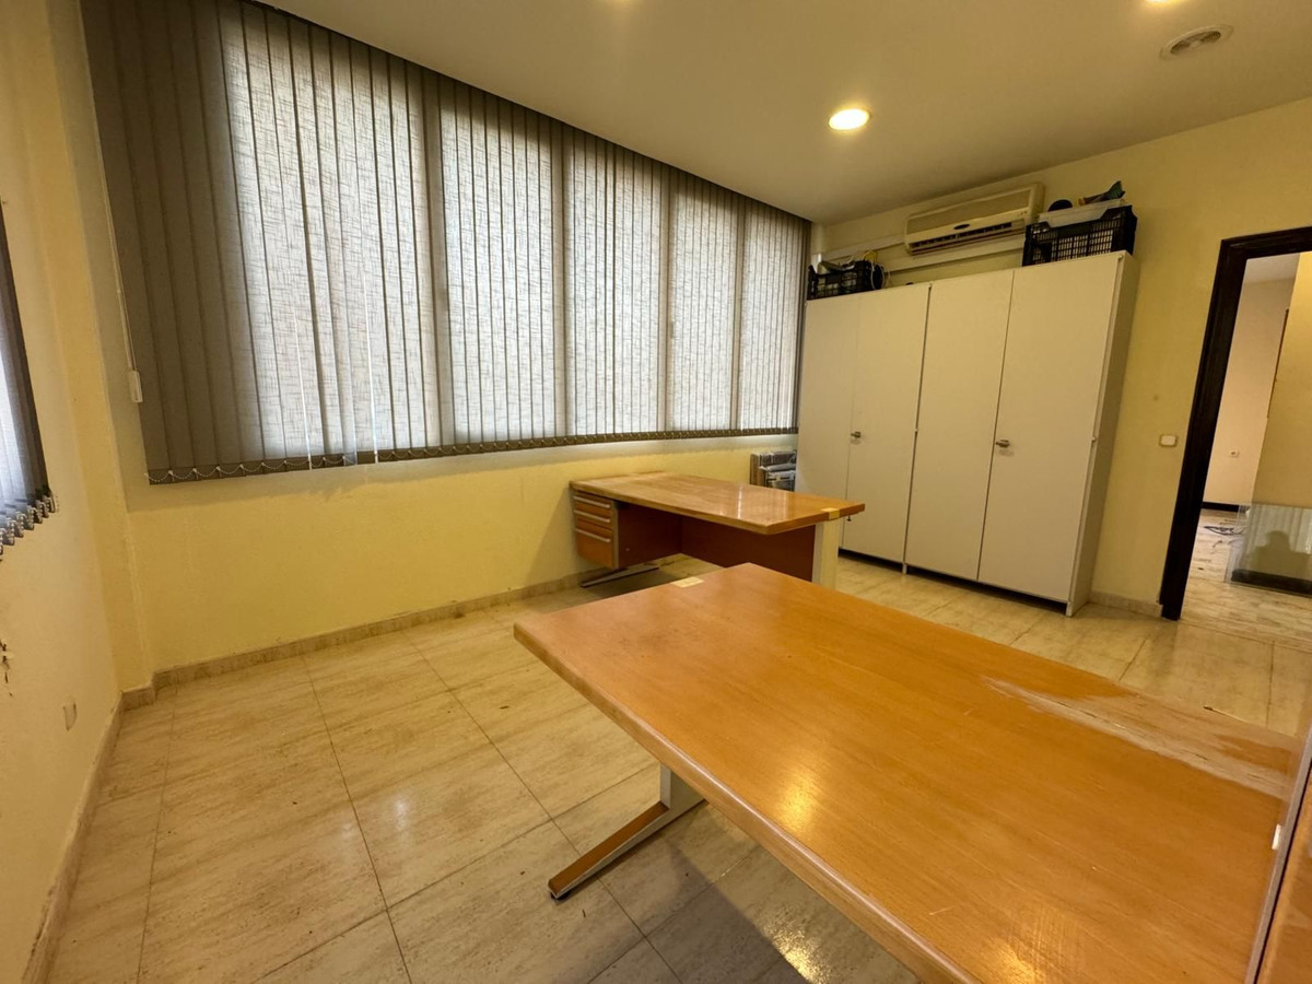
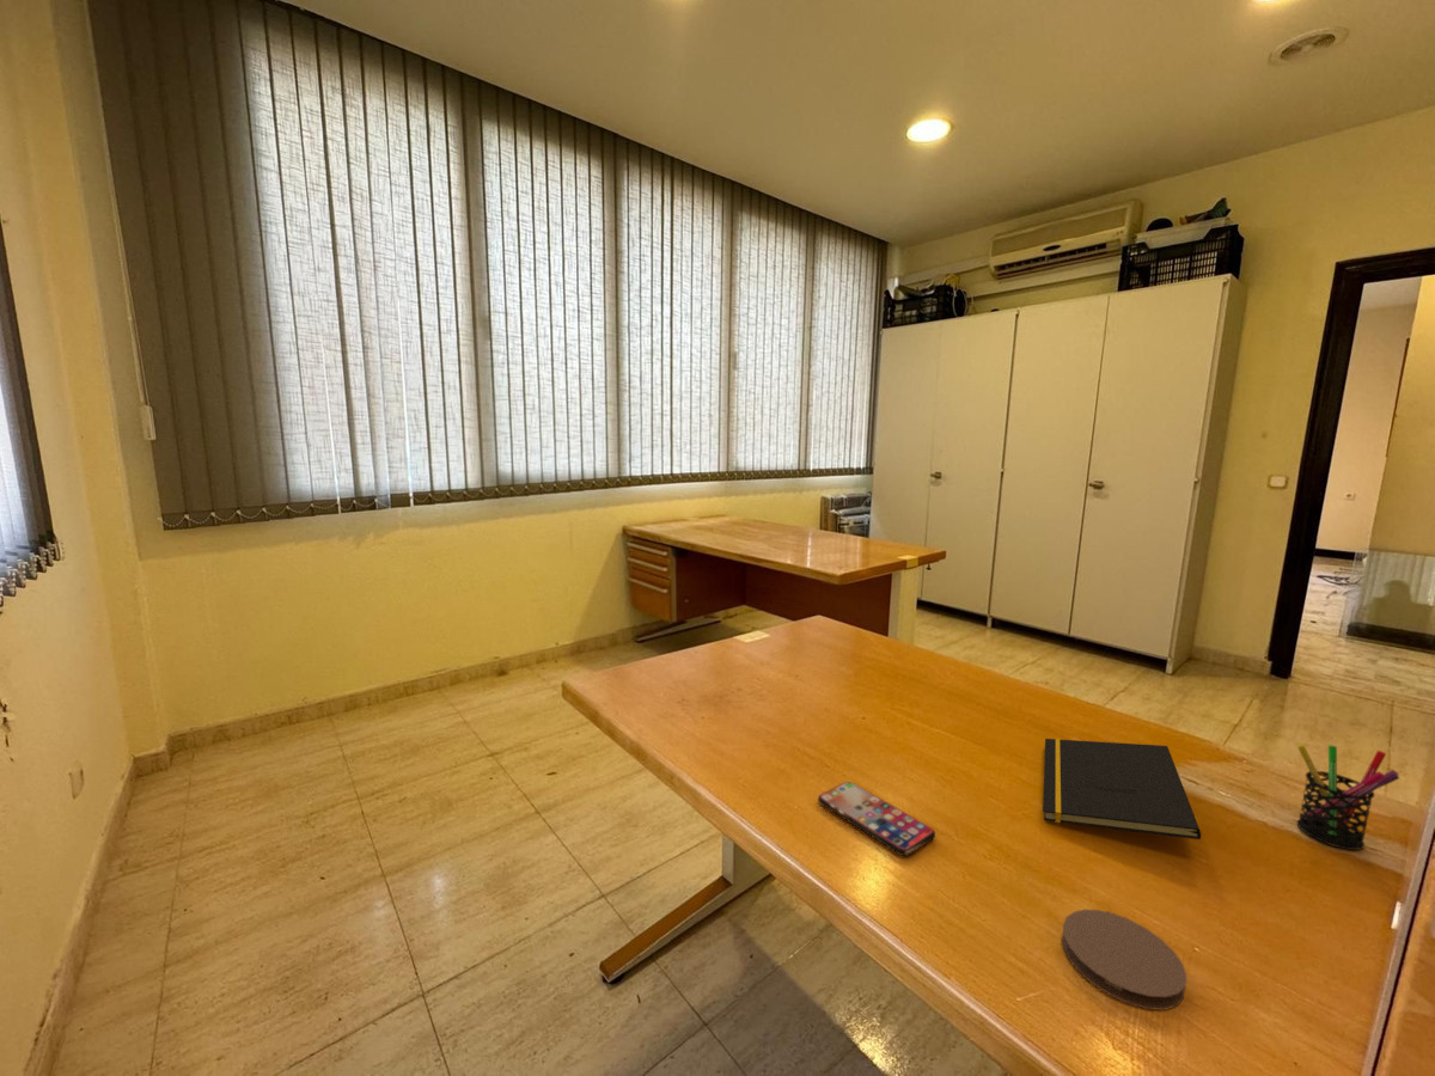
+ notepad [1042,738,1202,840]
+ smartphone [817,781,936,857]
+ coaster [1061,909,1189,1011]
+ pen holder [1295,742,1400,851]
